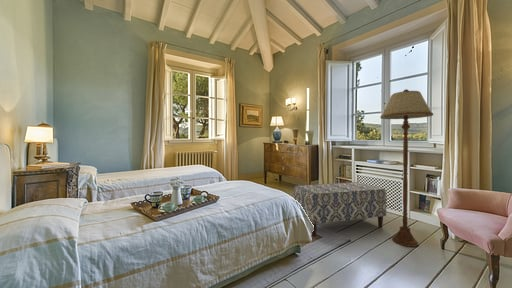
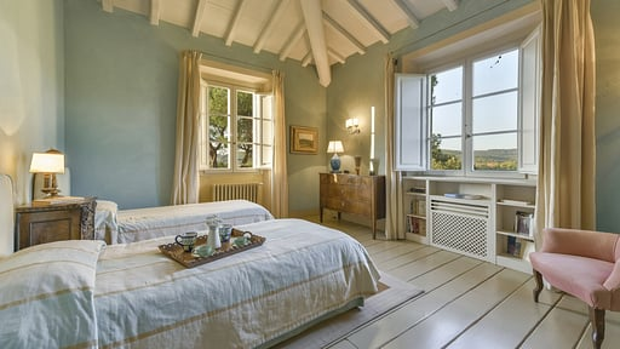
- bench [293,181,388,237]
- floor lamp [379,88,434,248]
